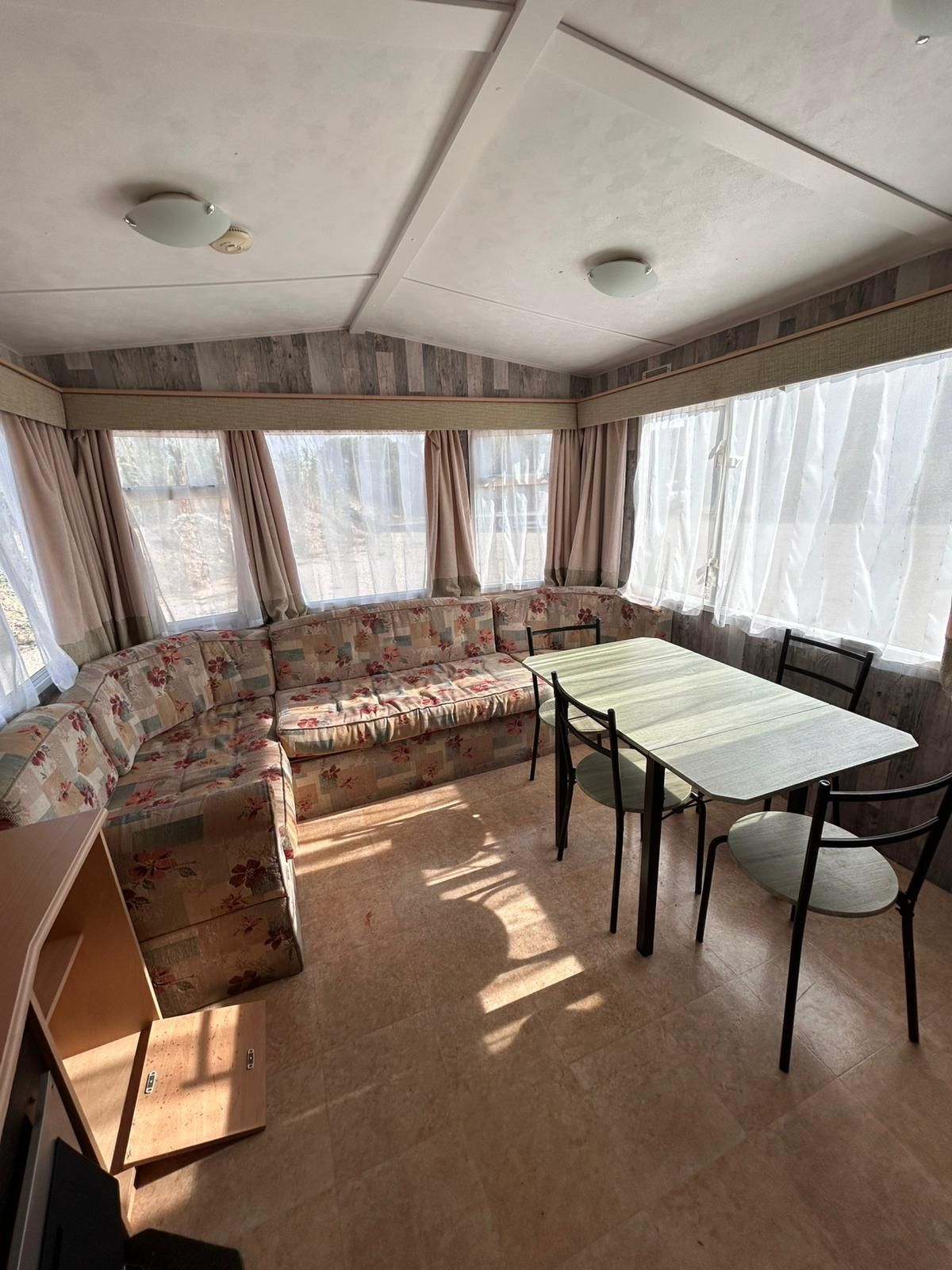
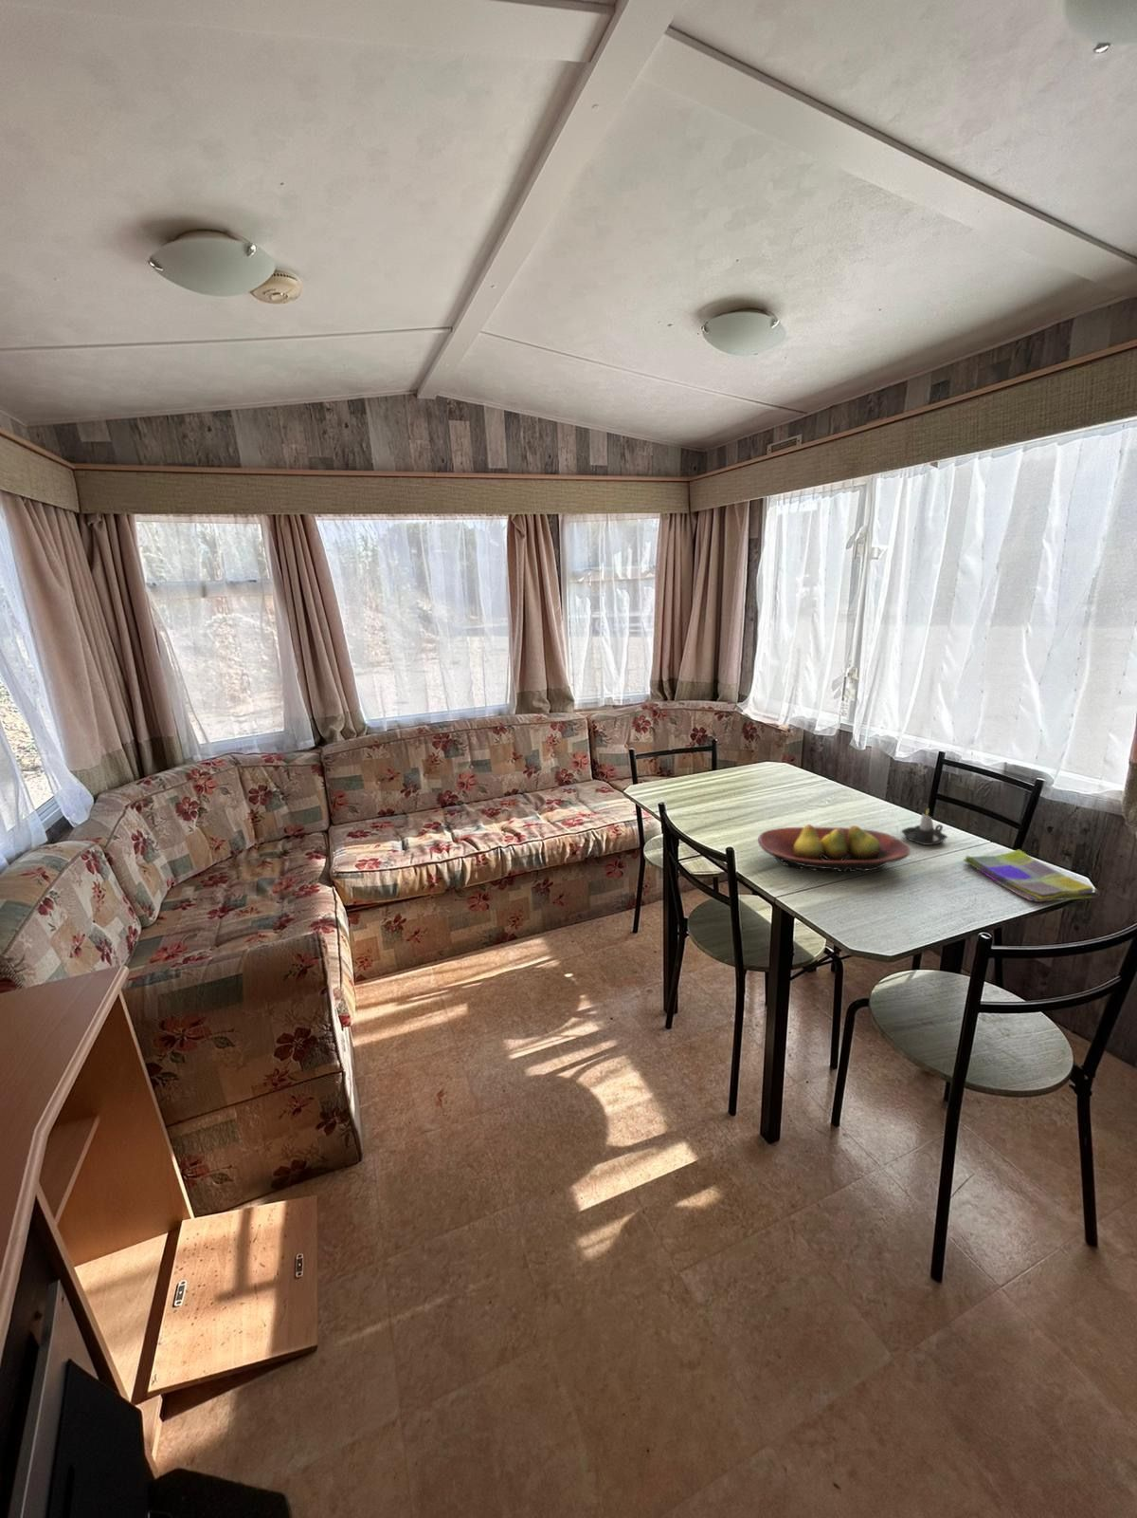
+ candle [901,807,948,846]
+ dish towel [963,849,1101,904]
+ fruit bowl [757,824,911,873]
